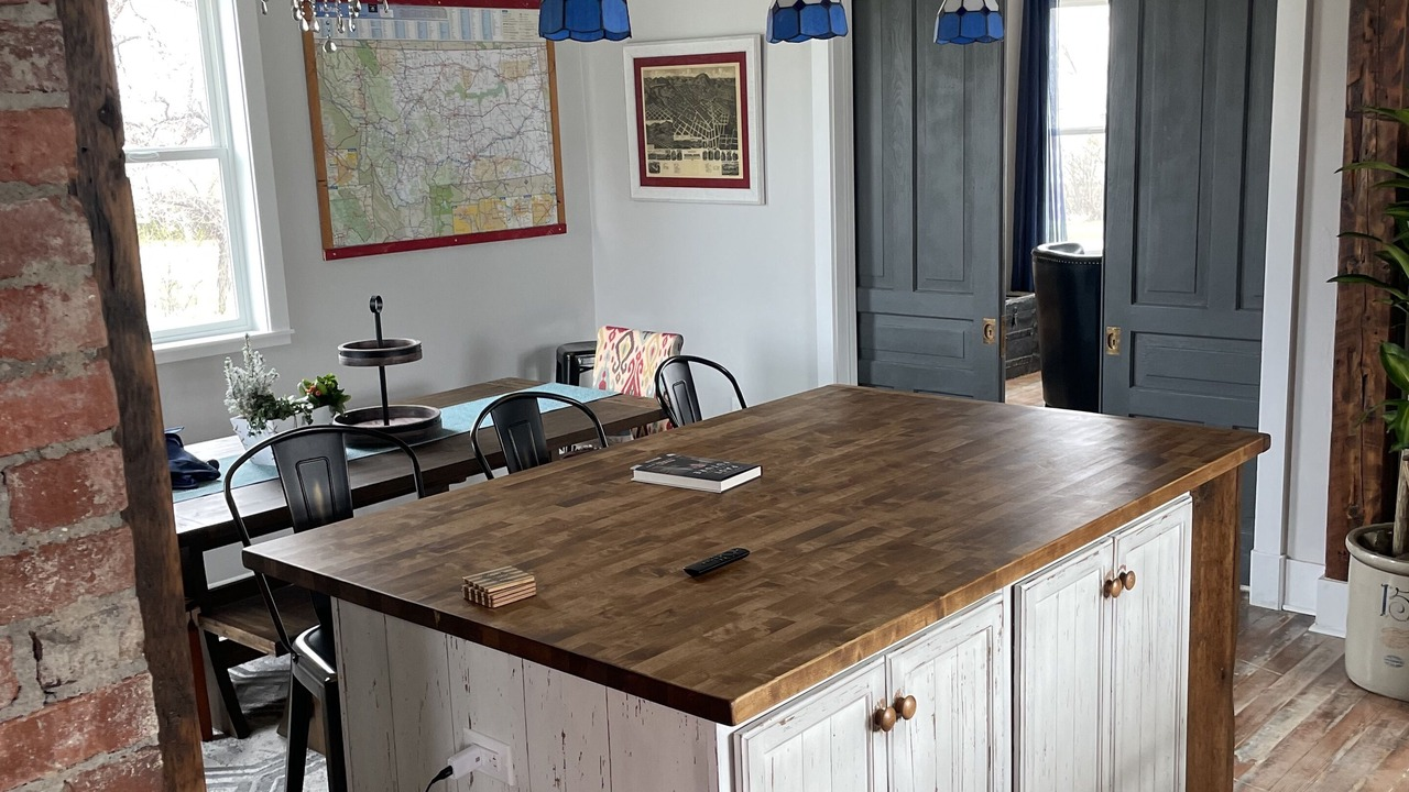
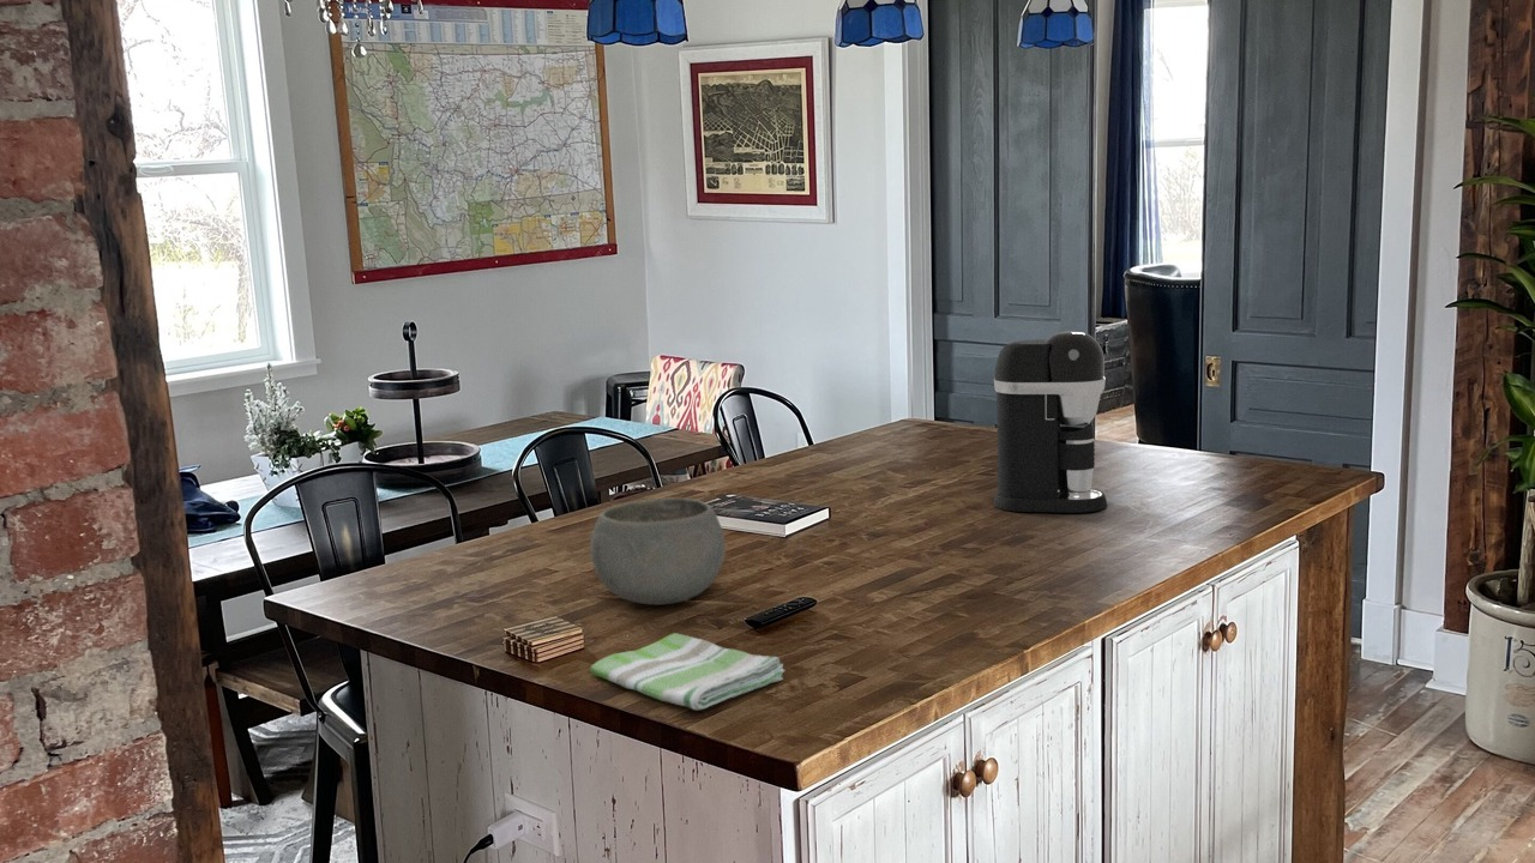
+ dish towel [589,632,785,711]
+ bowl [589,496,727,606]
+ coffee maker [993,330,1108,514]
